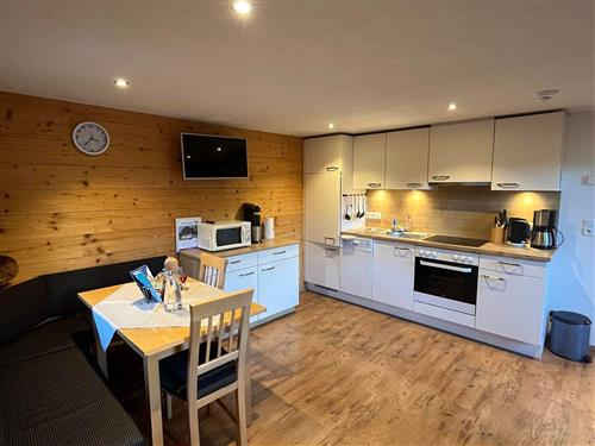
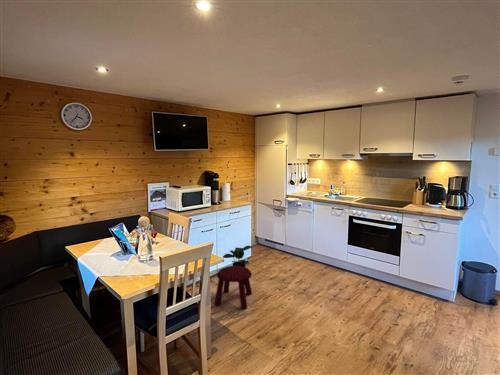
+ stool [214,265,253,310]
+ potted plant [222,245,253,268]
